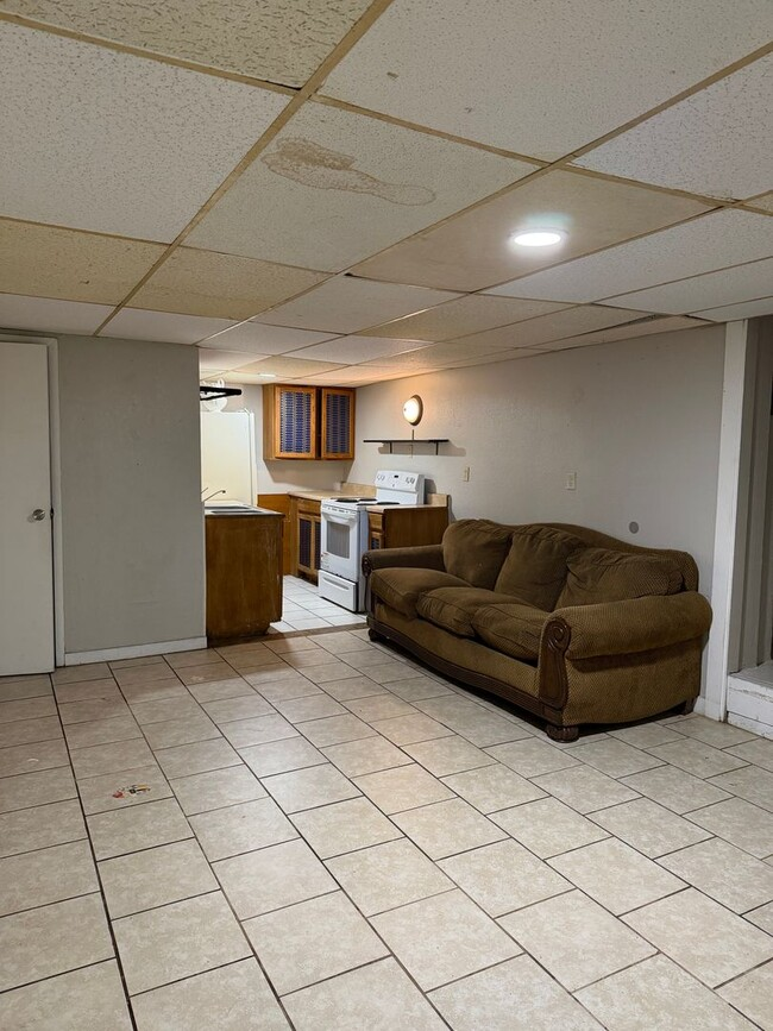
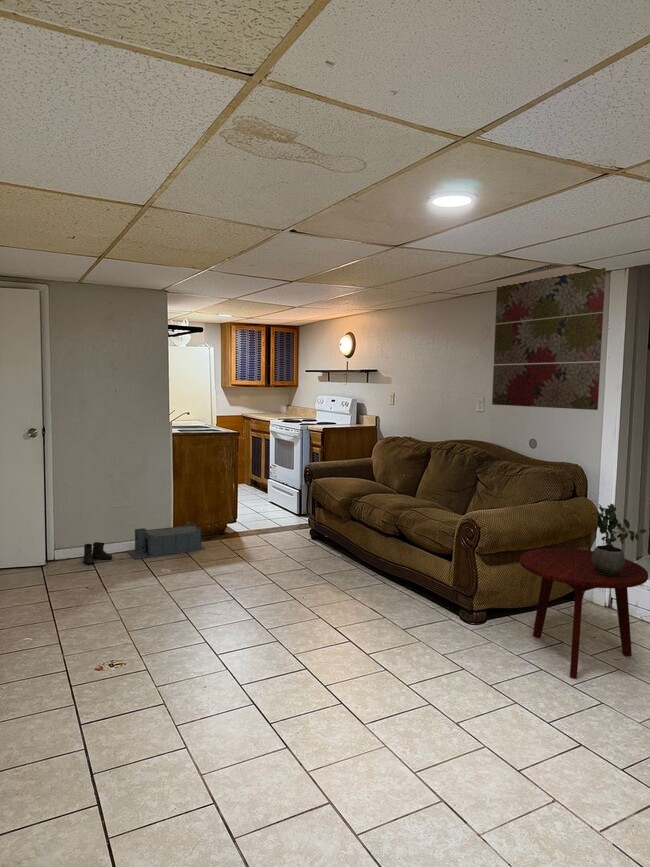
+ side table [519,547,649,679]
+ boots [78,541,113,566]
+ potted plant [592,503,647,577]
+ storage bin [127,522,207,560]
+ wall art [491,267,607,411]
